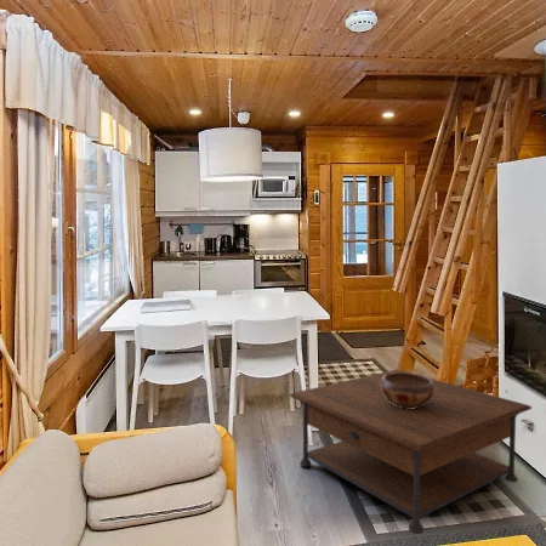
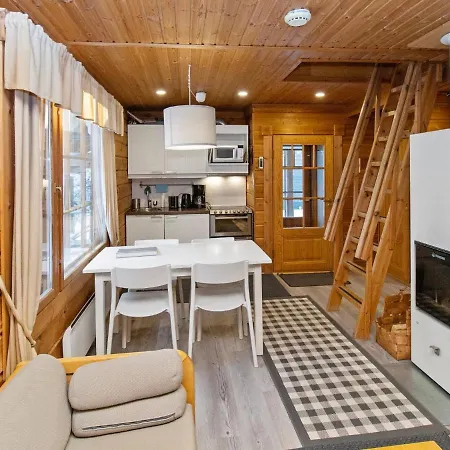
- coffee table [289,369,533,535]
- decorative bowl [380,371,436,409]
